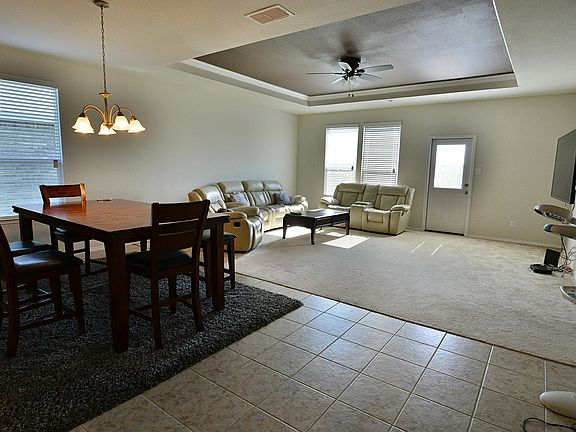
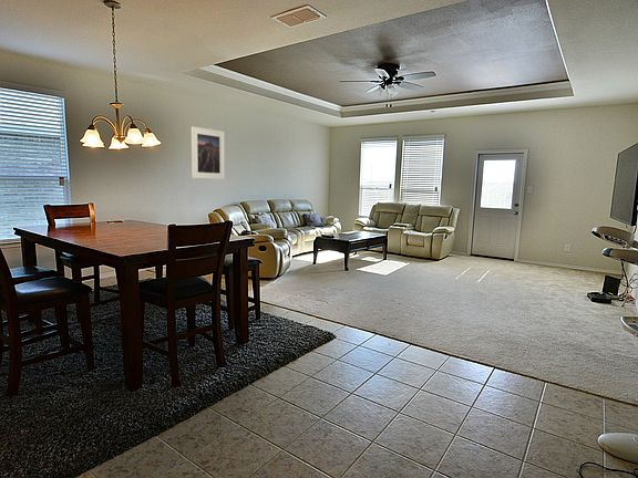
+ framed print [191,126,226,180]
